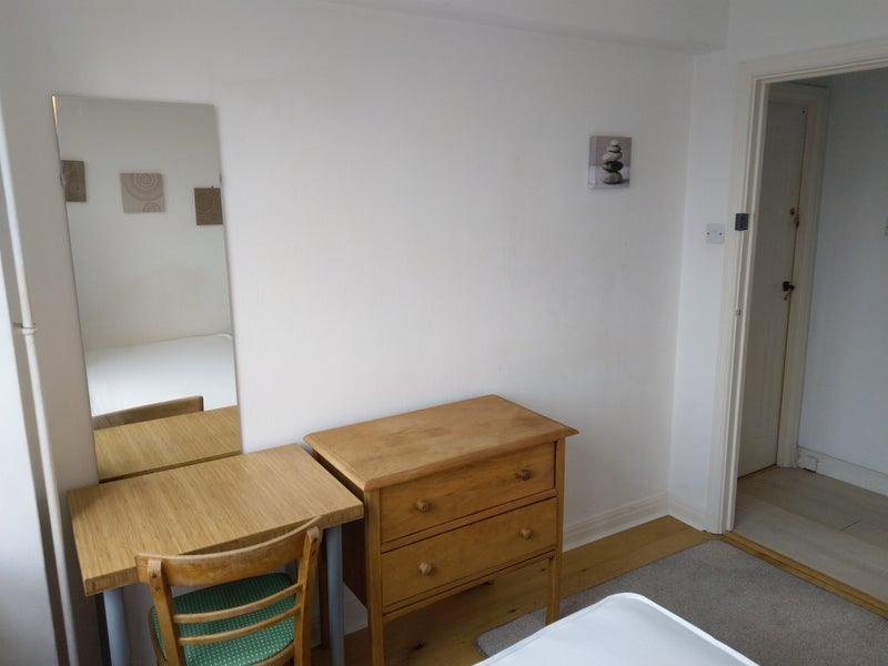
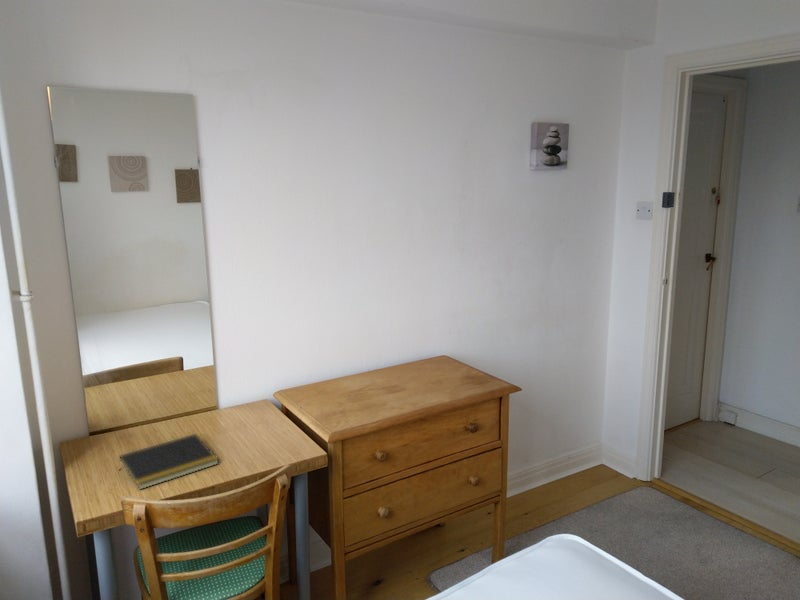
+ notepad [118,433,220,490]
